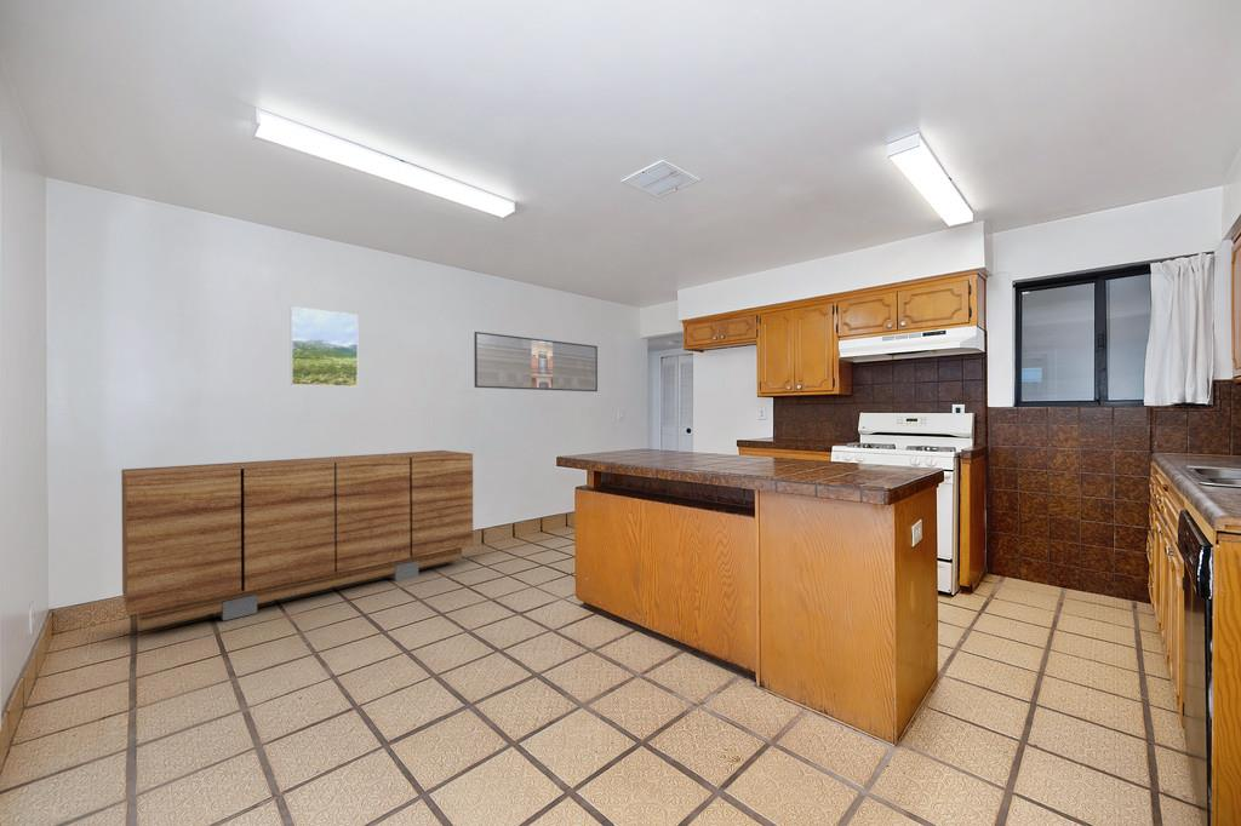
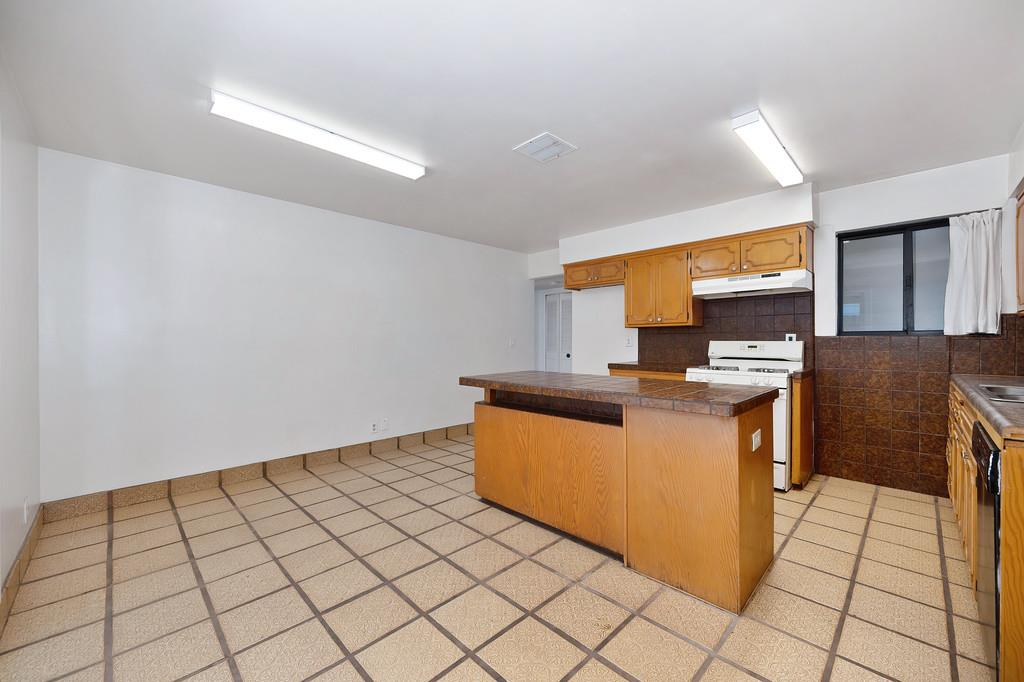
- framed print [290,305,359,388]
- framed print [473,331,599,392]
- sideboard [120,449,474,630]
